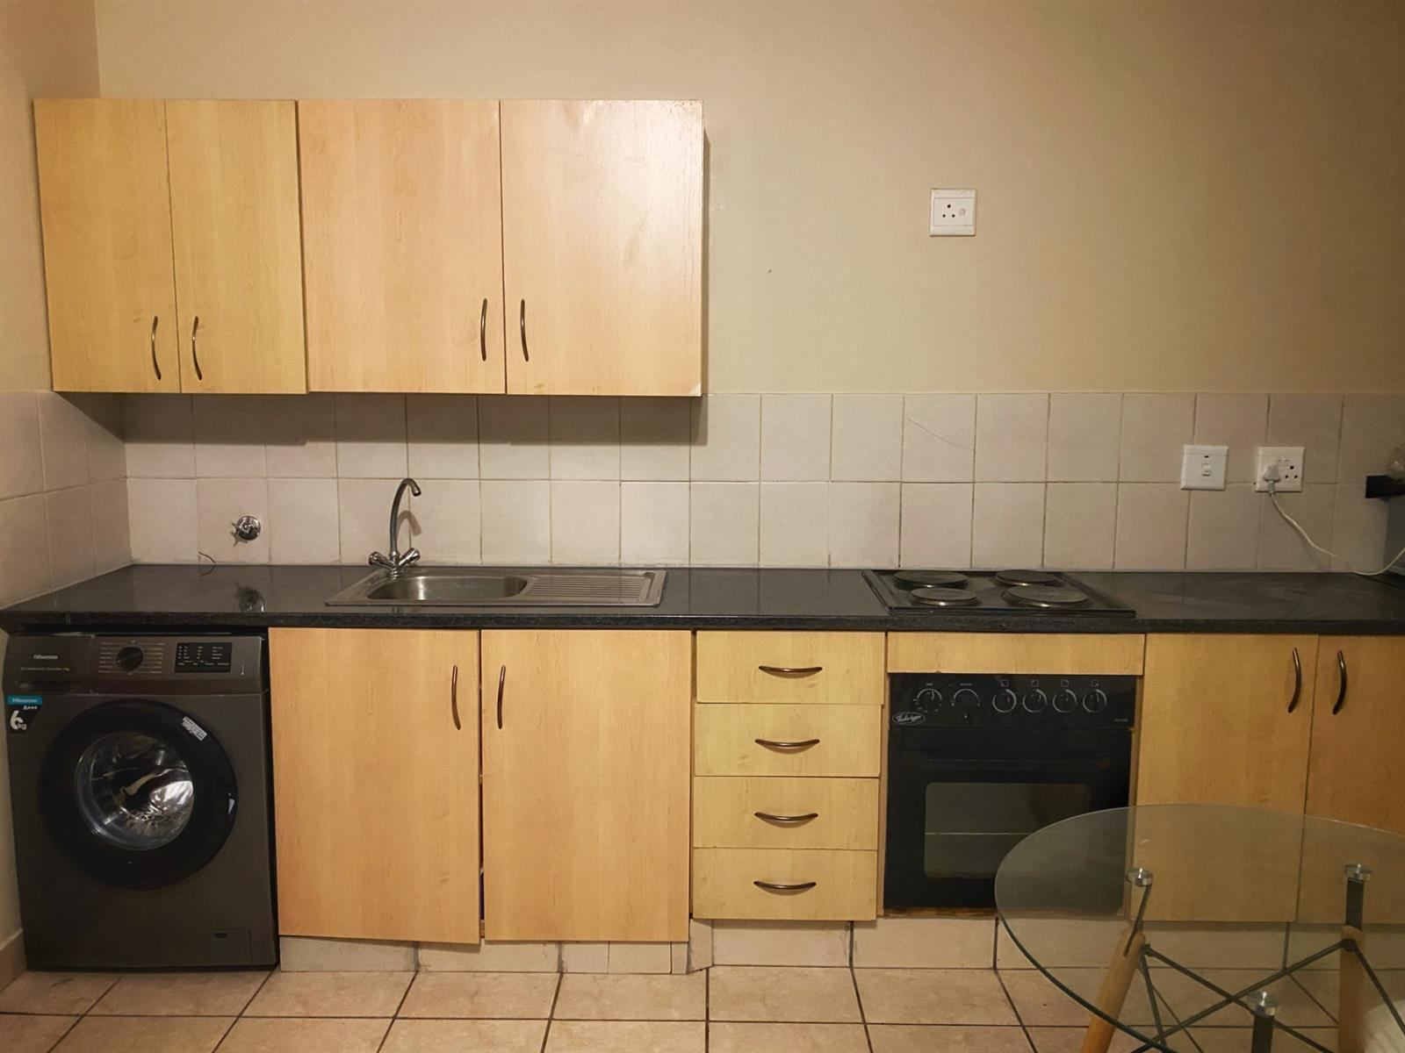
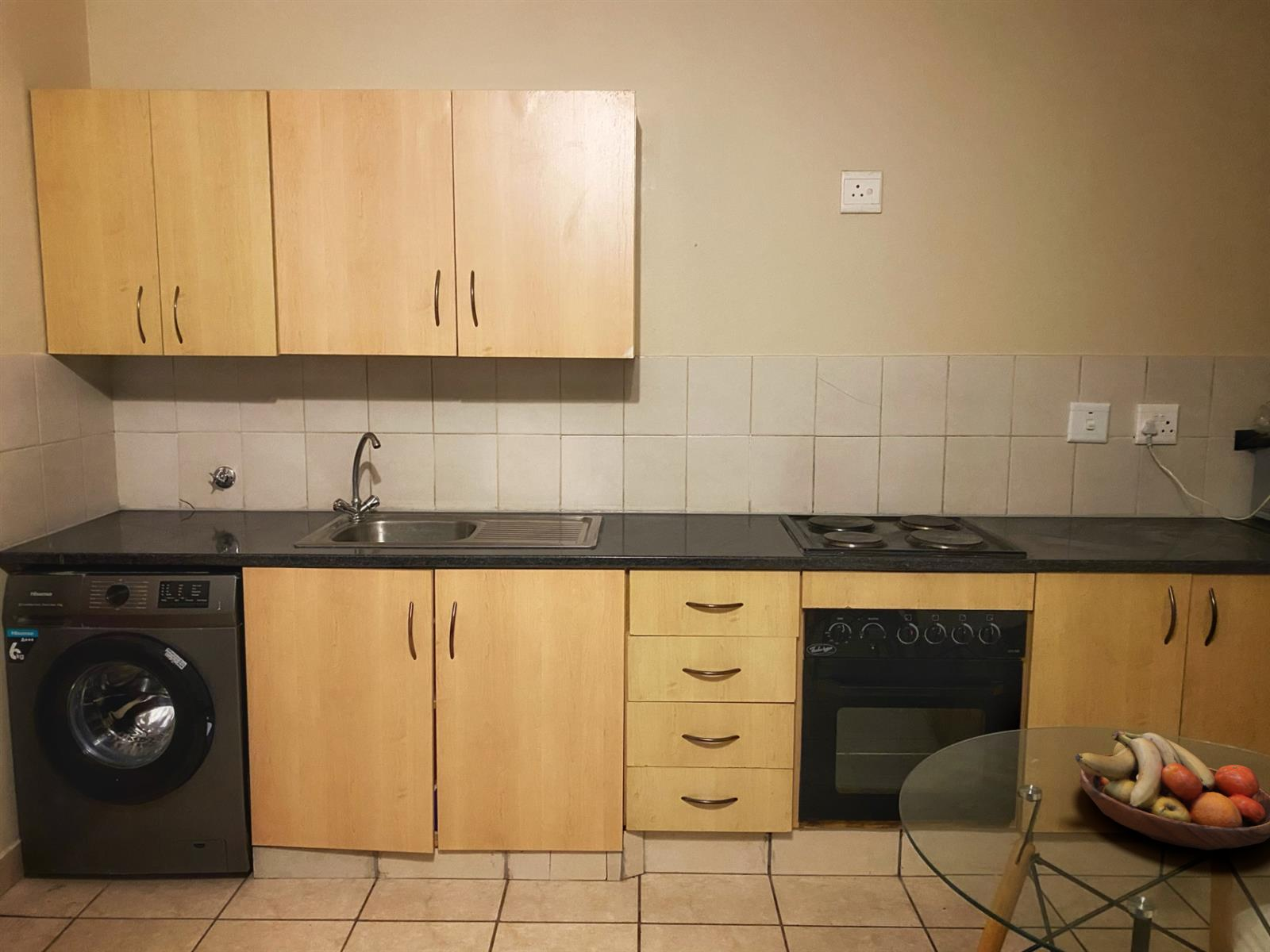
+ fruit bowl [1075,730,1270,851]
